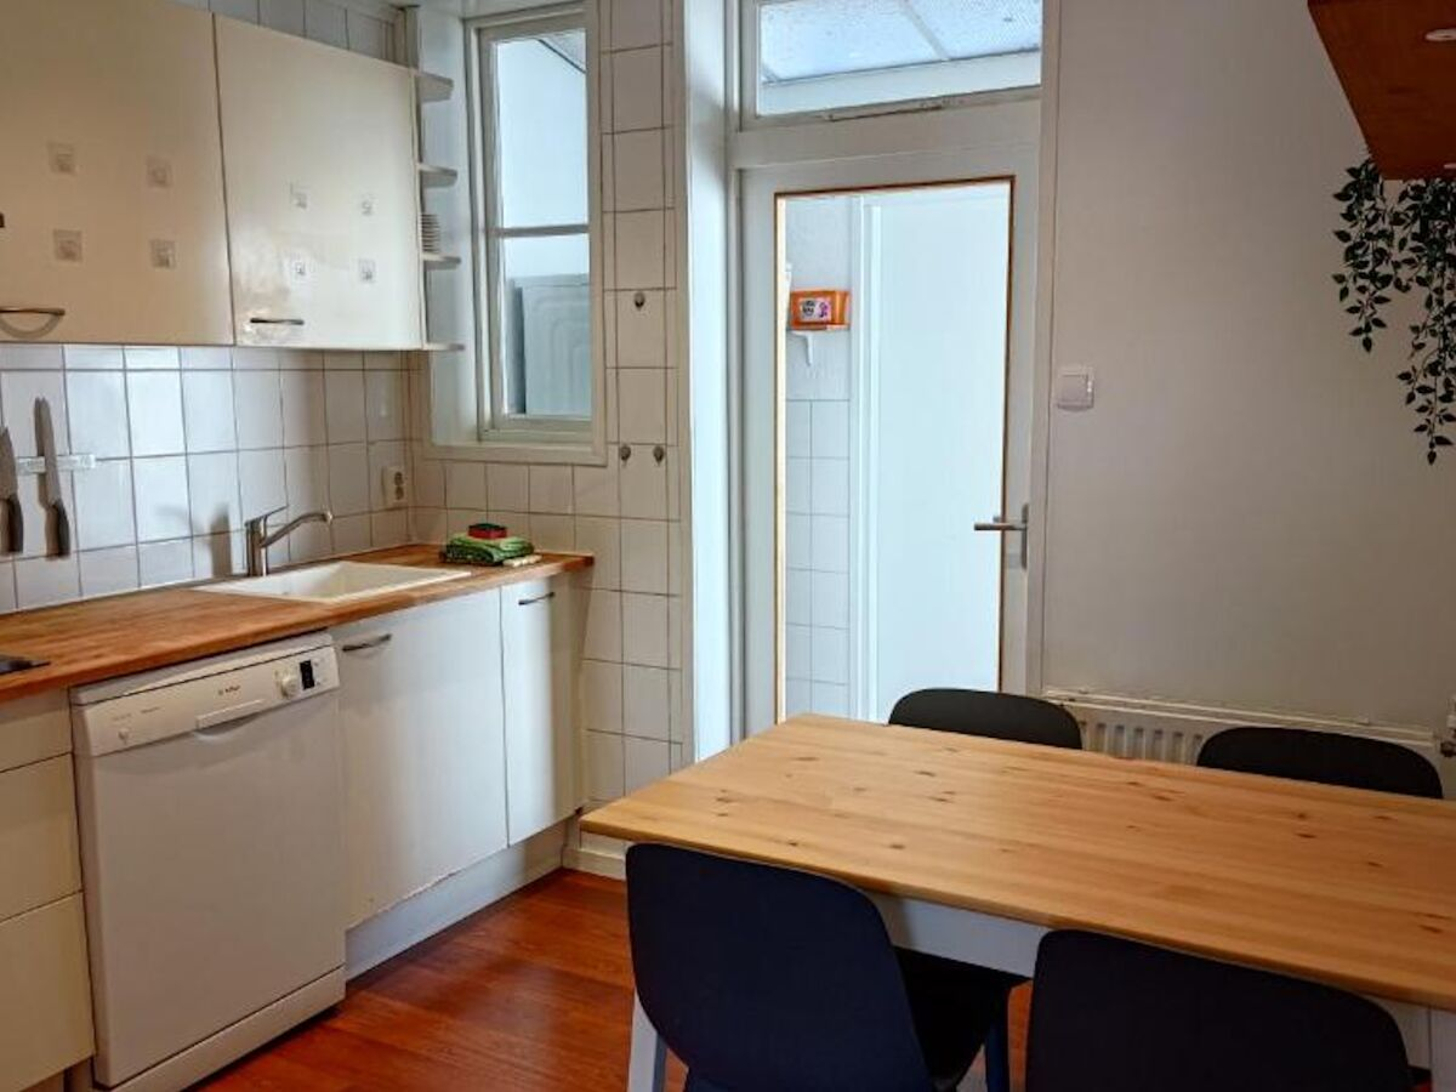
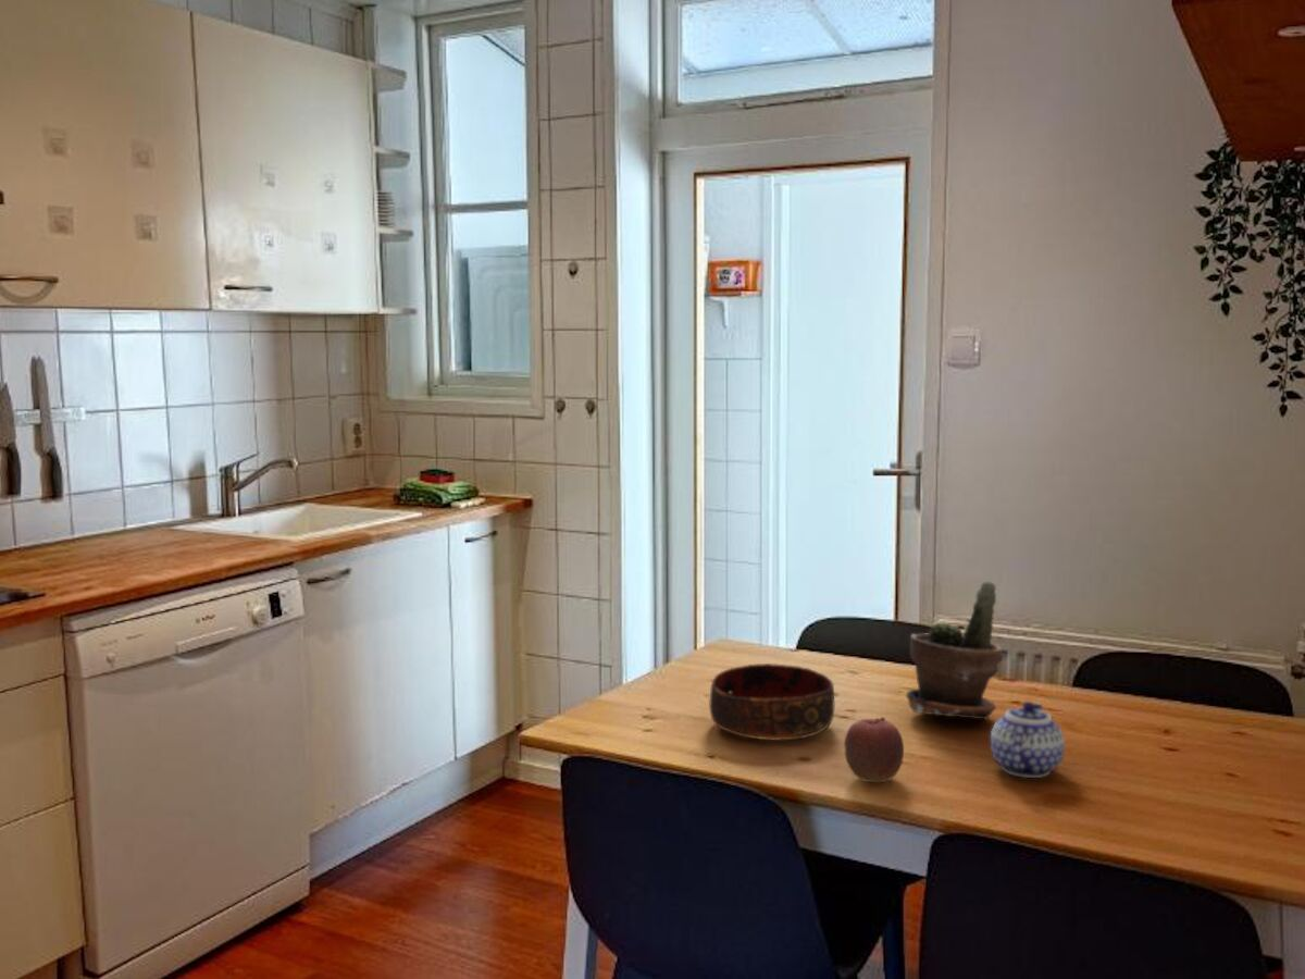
+ apple [843,716,905,783]
+ potted plant [905,580,1004,720]
+ teapot [990,701,1066,779]
+ bowl [708,662,835,741]
